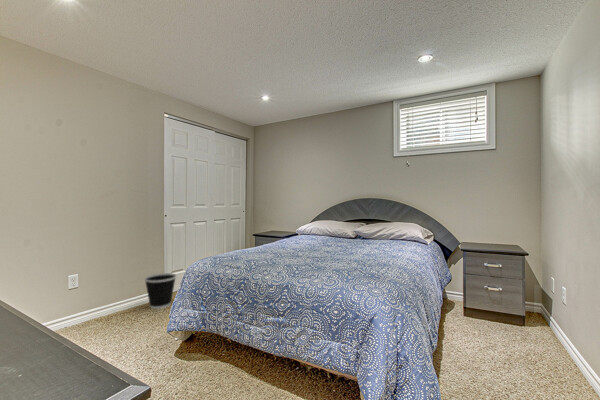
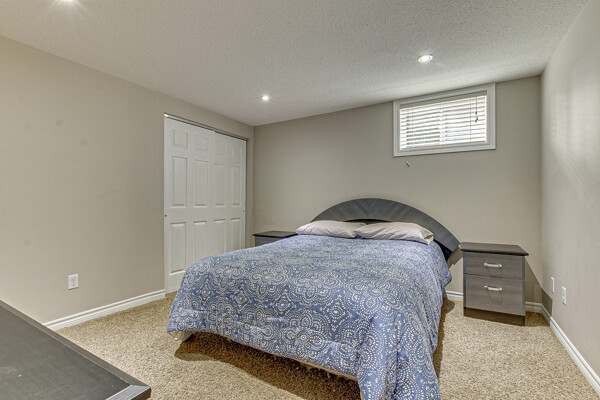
- wastebasket [143,272,177,310]
